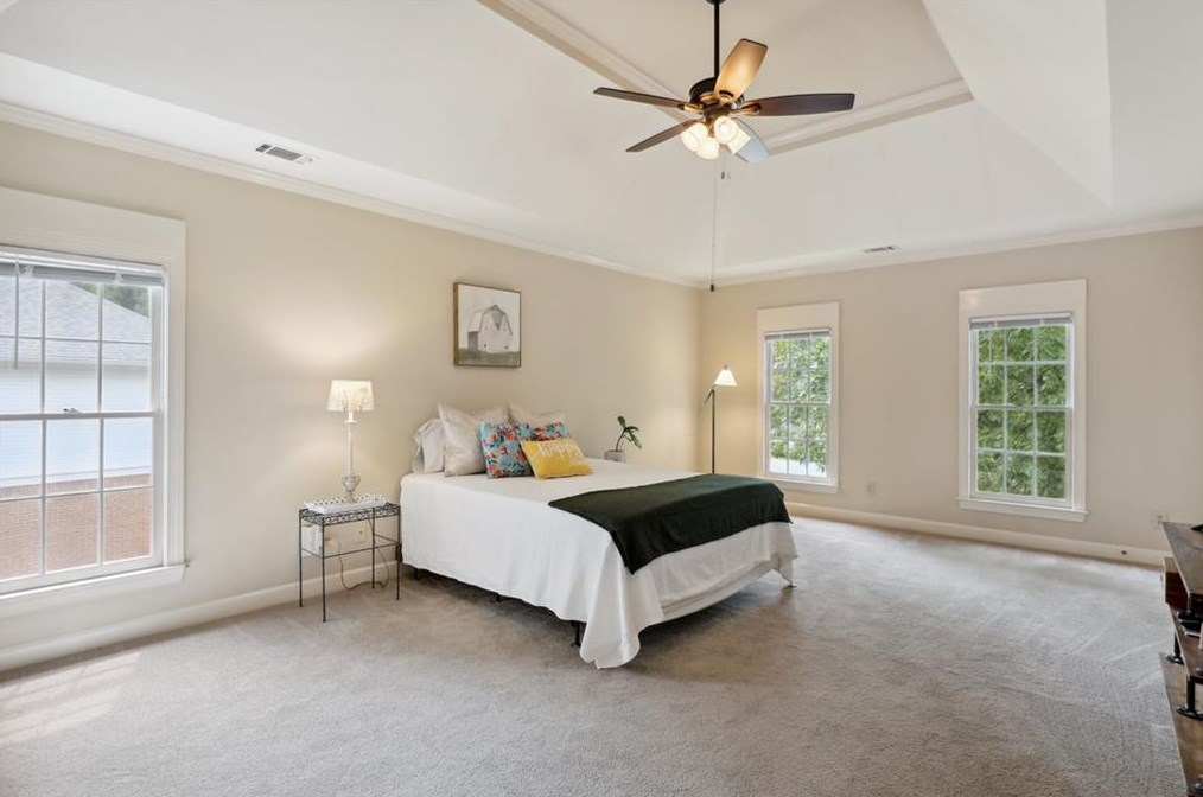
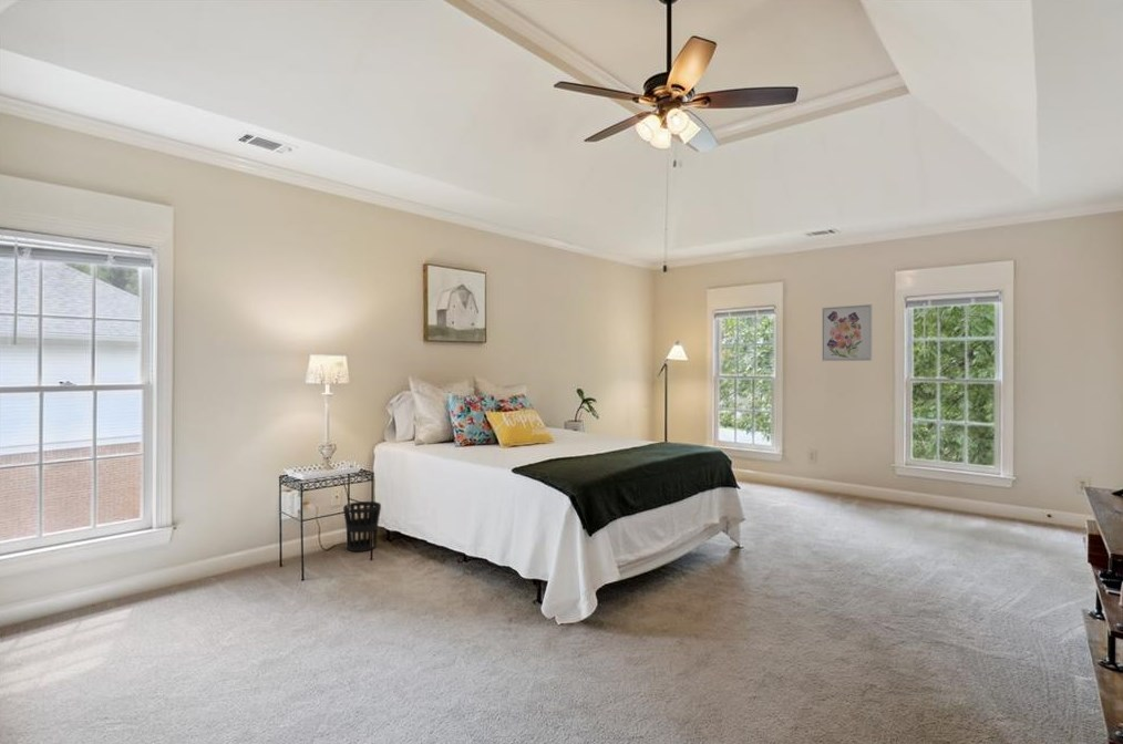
+ wall art [821,303,873,362]
+ wastebasket [342,500,382,552]
